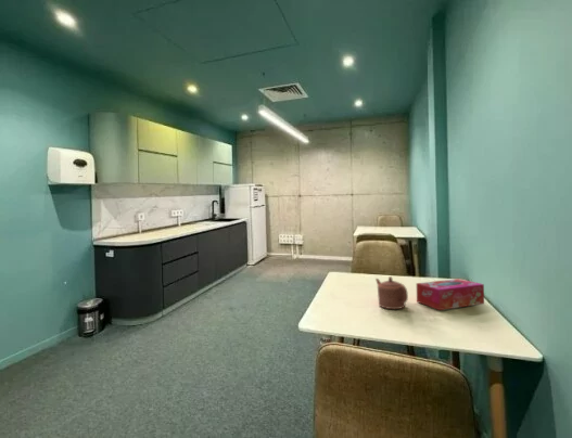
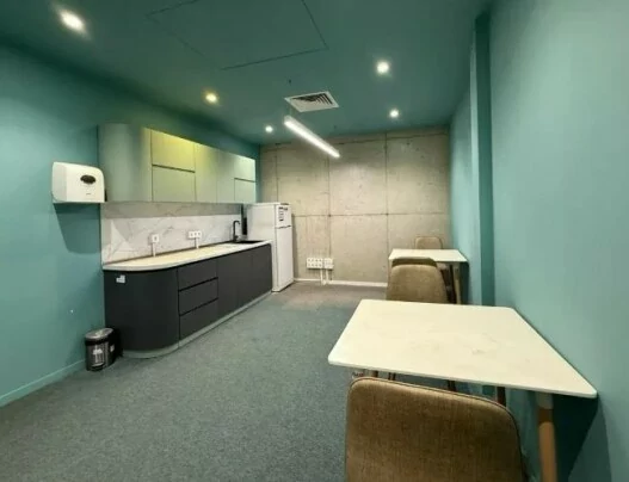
- tissue box [416,278,485,311]
- teapot [374,275,409,310]
